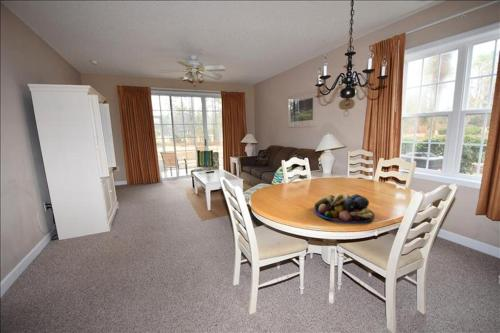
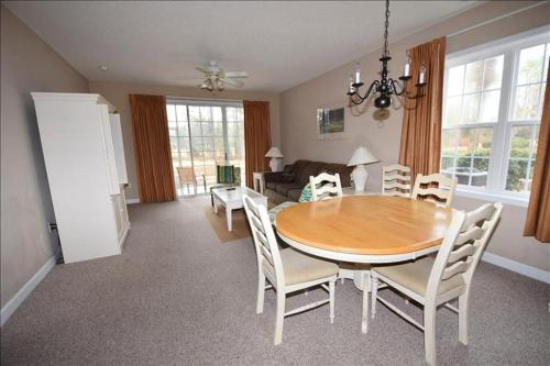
- fruit bowl [313,193,376,225]
